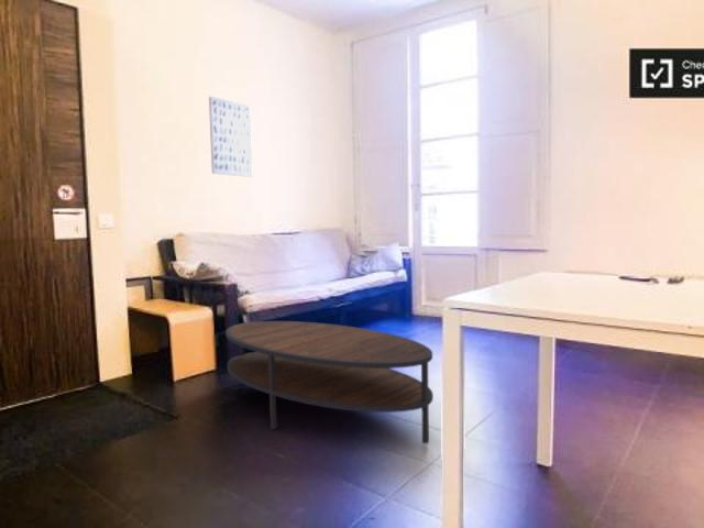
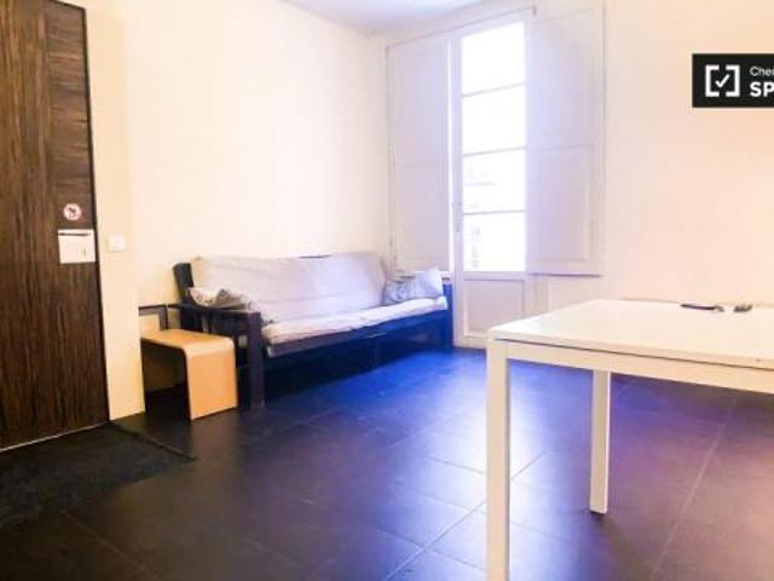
- coffee table [224,320,435,446]
- wall art [208,96,253,178]
